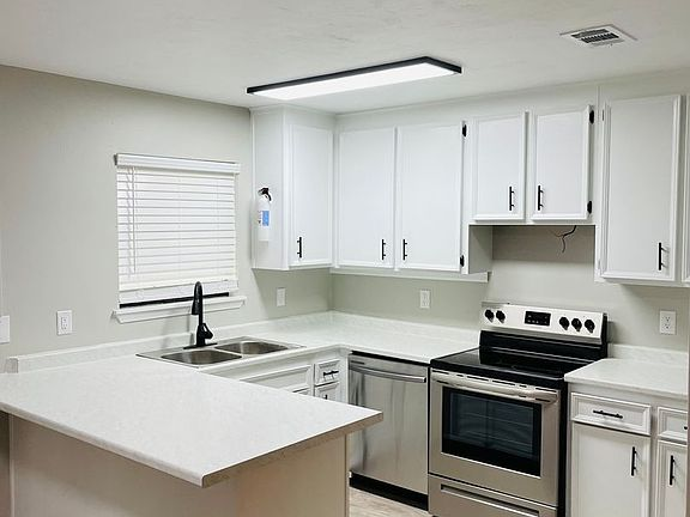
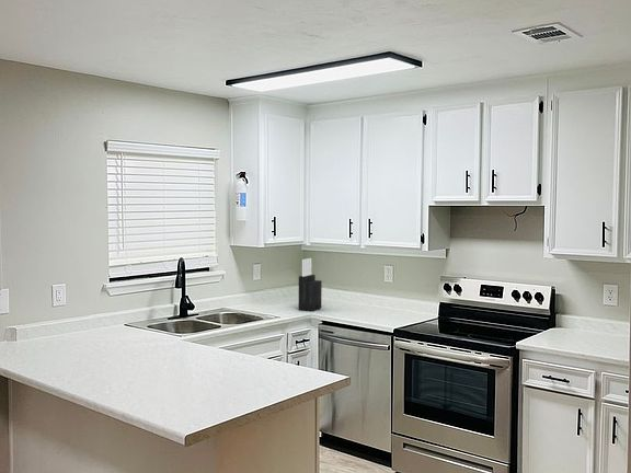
+ knife block [298,257,323,312]
